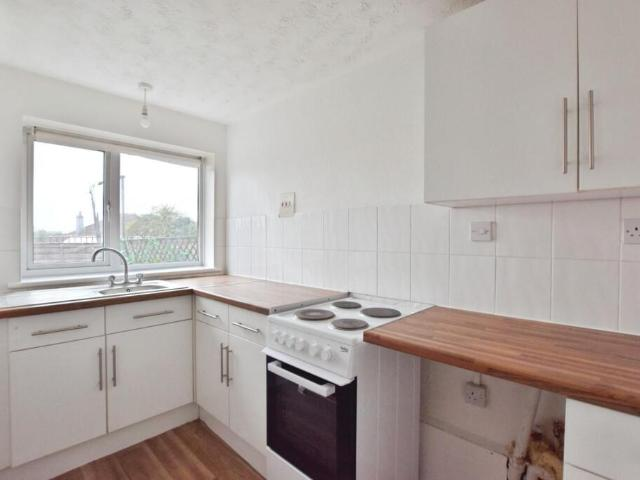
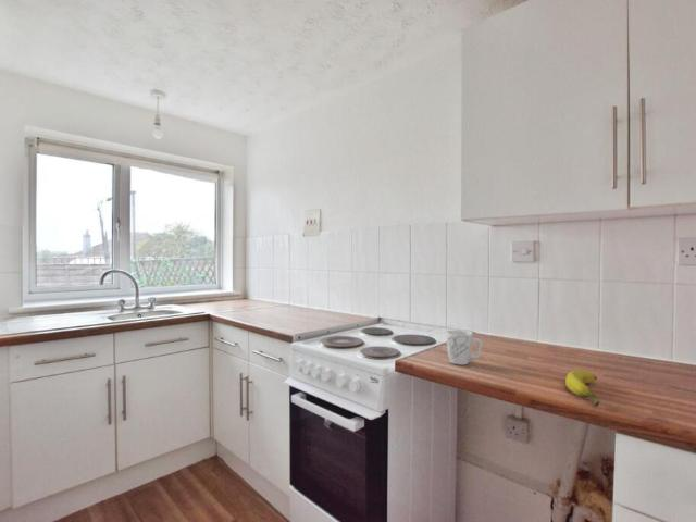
+ banana [564,369,600,407]
+ mug [445,328,483,366]
